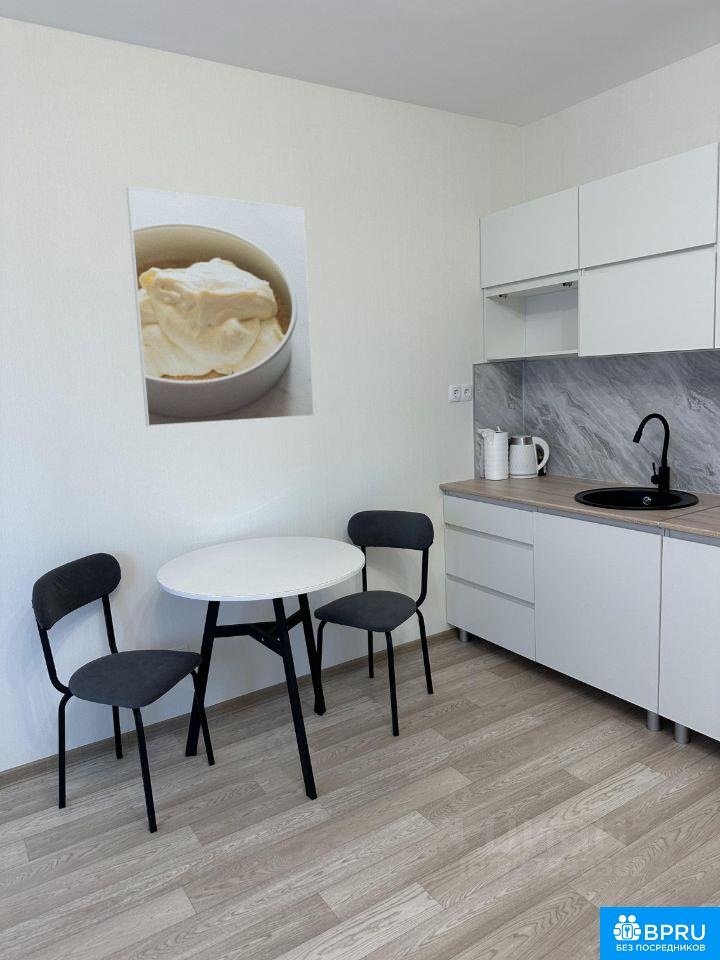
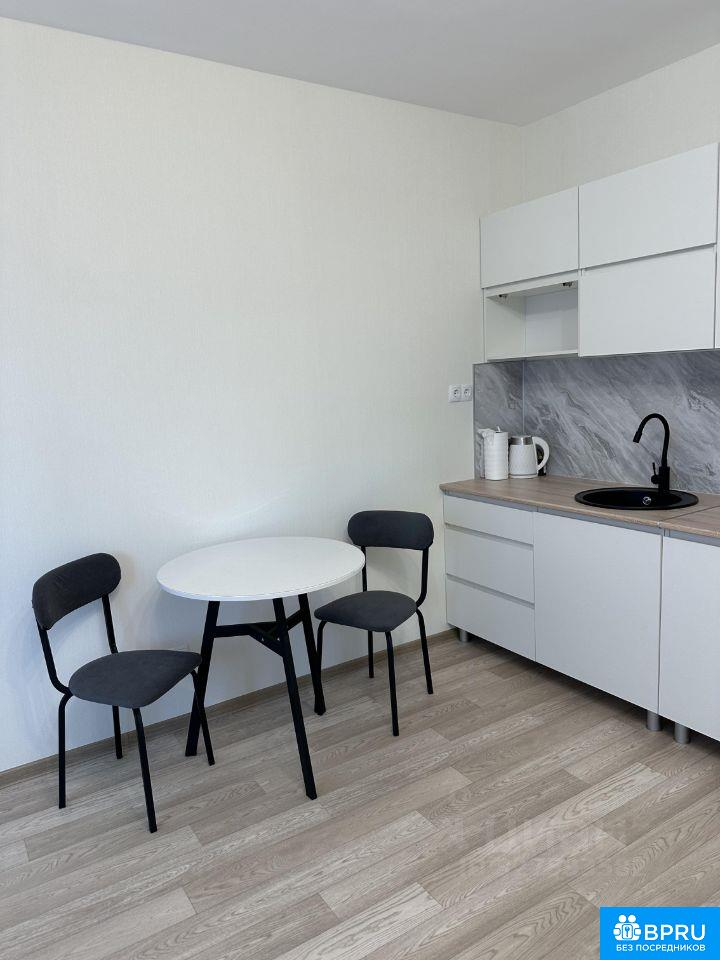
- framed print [125,186,315,427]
